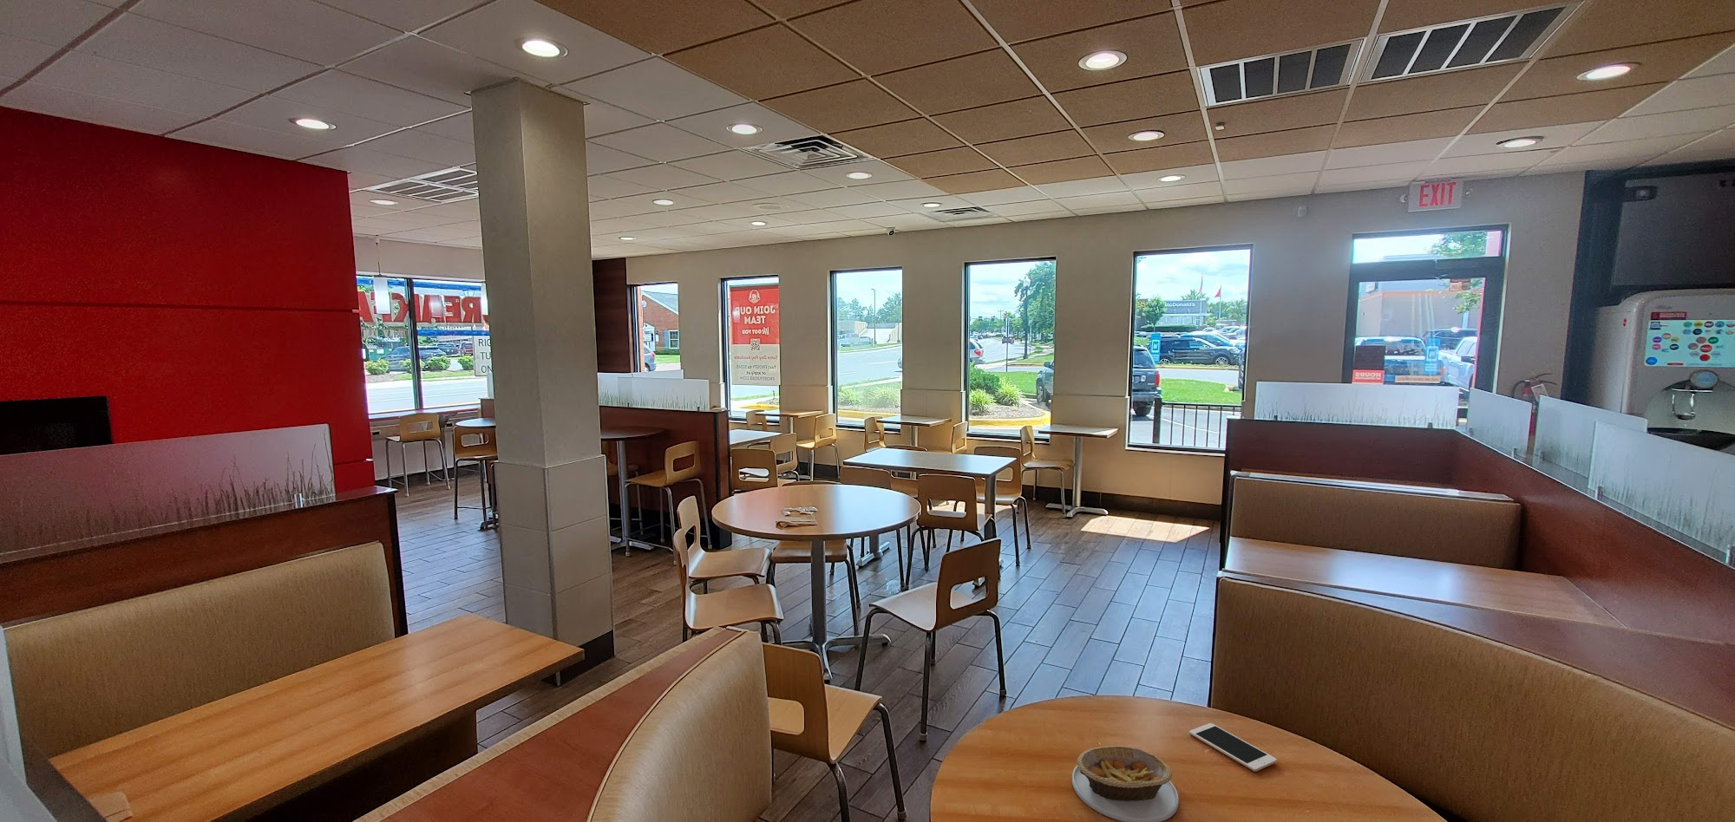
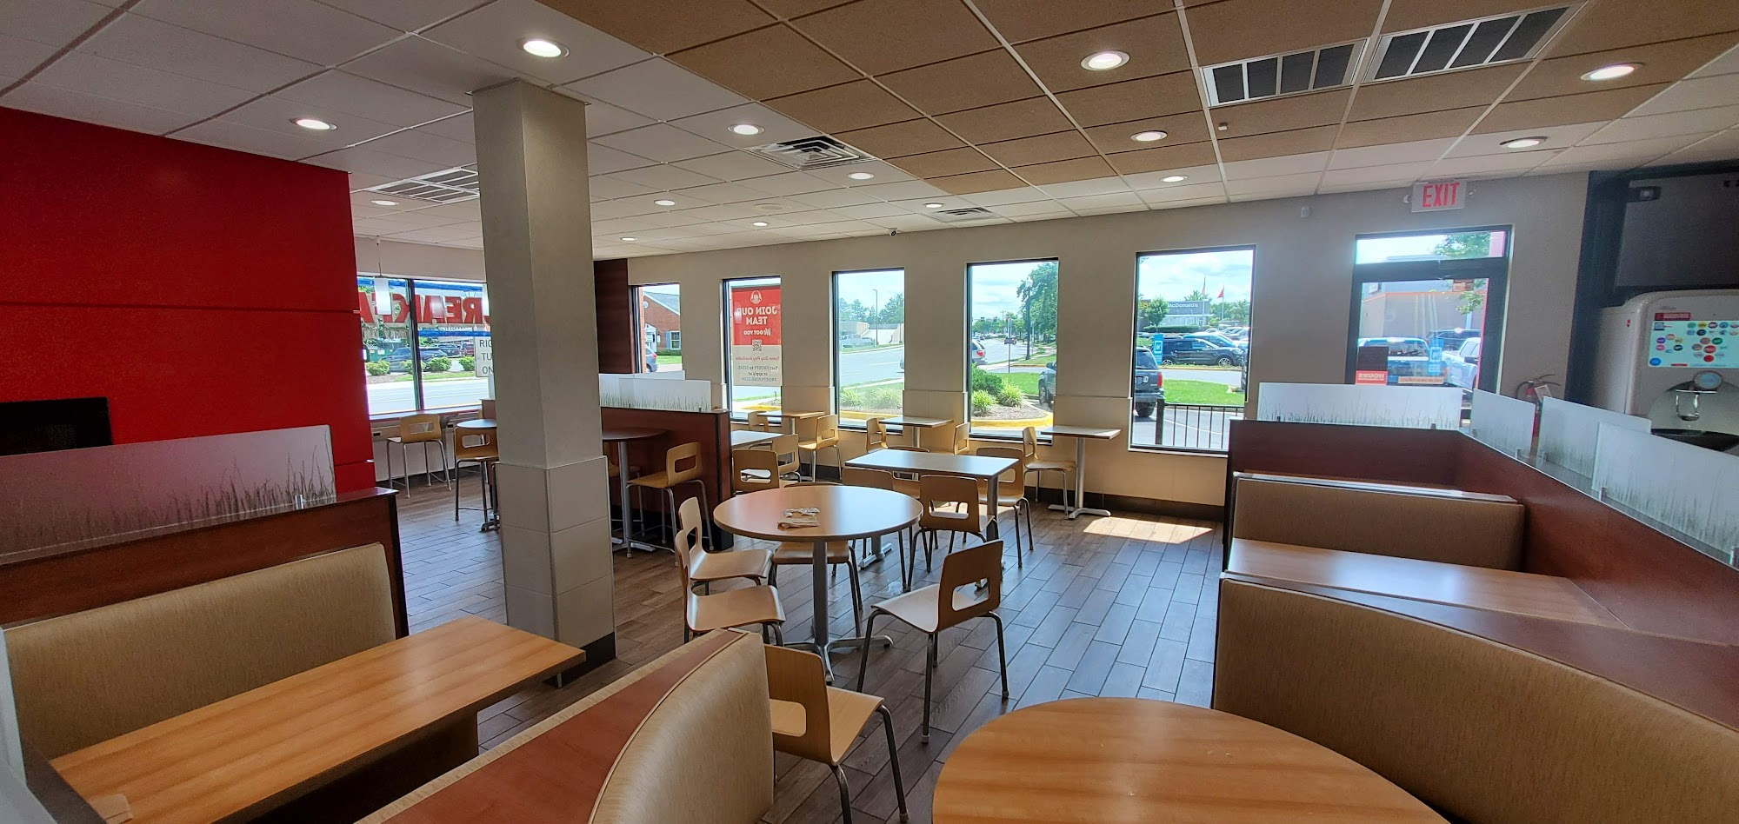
- cell phone [1188,722,1278,772]
- french fries [1071,745,1180,822]
